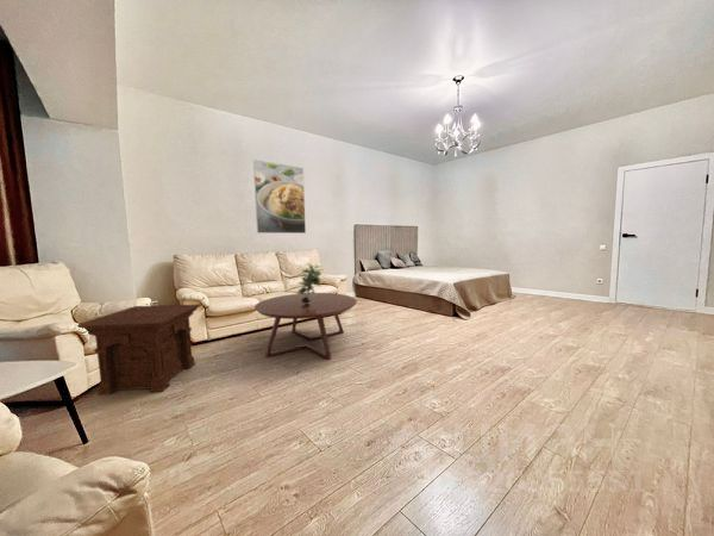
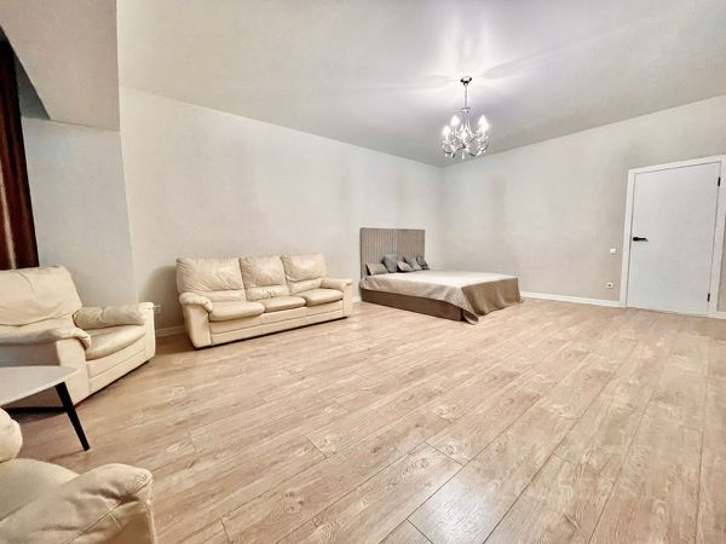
- side table [76,303,202,395]
- potted plant [296,262,325,304]
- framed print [252,158,307,235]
- coffee table [253,292,358,361]
